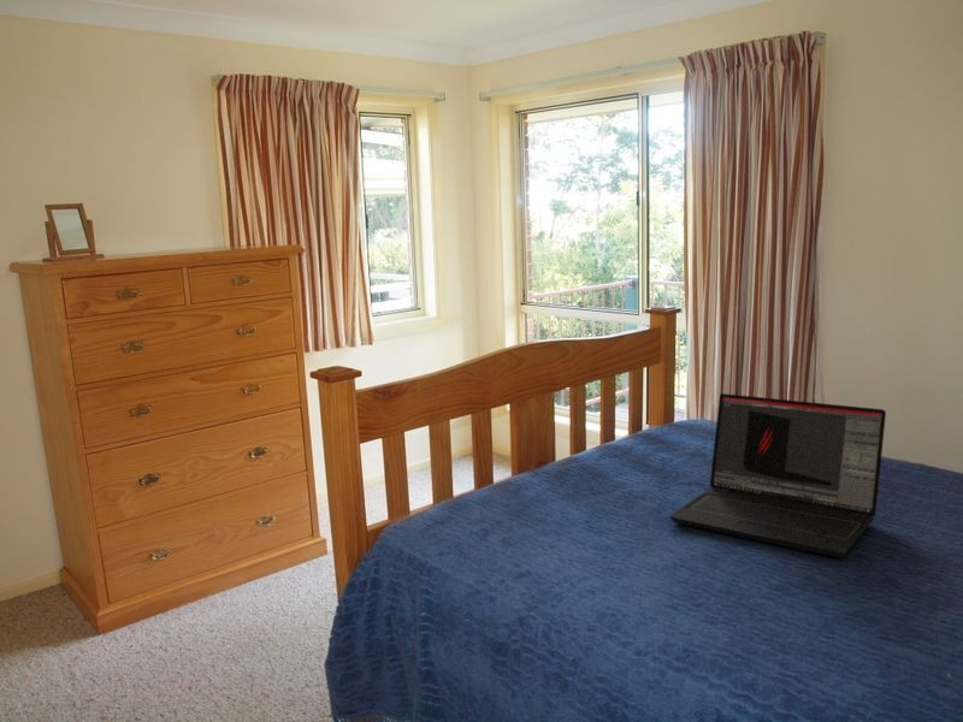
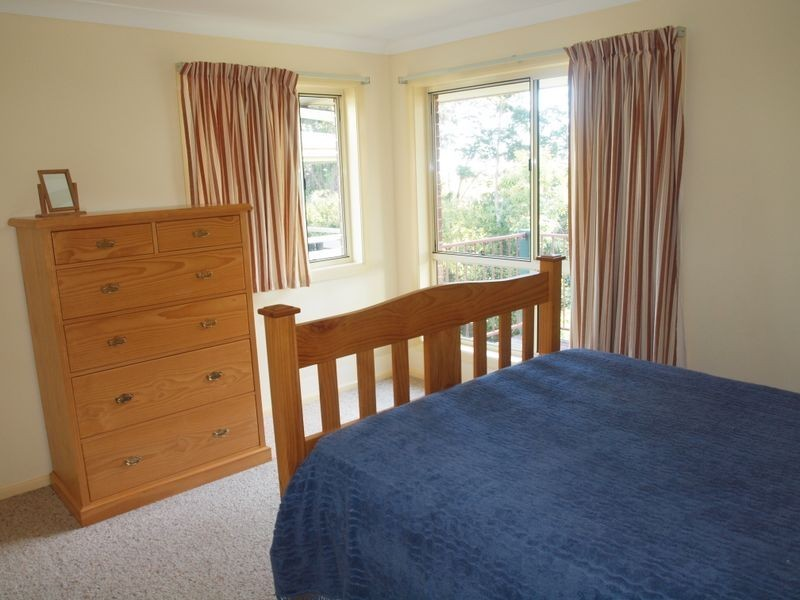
- laptop [668,392,887,558]
